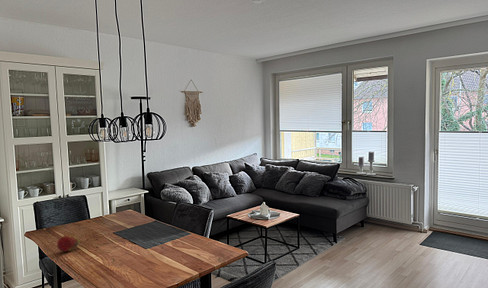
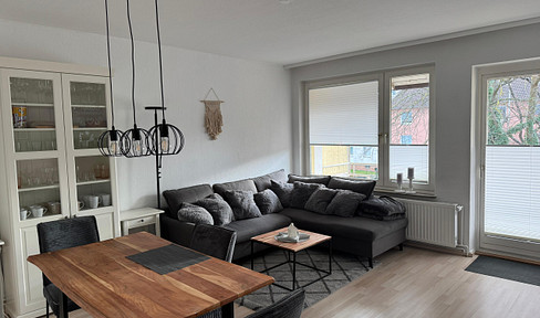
- fruit [56,235,80,253]
